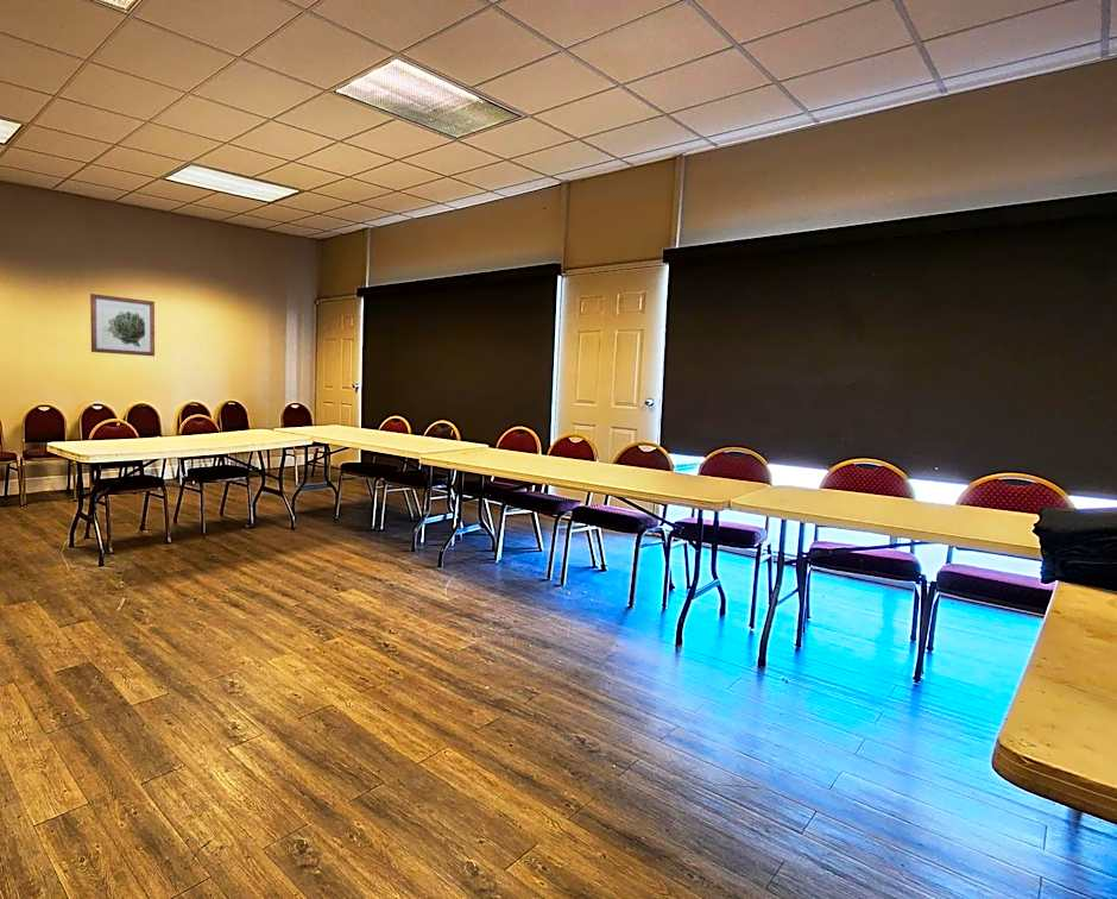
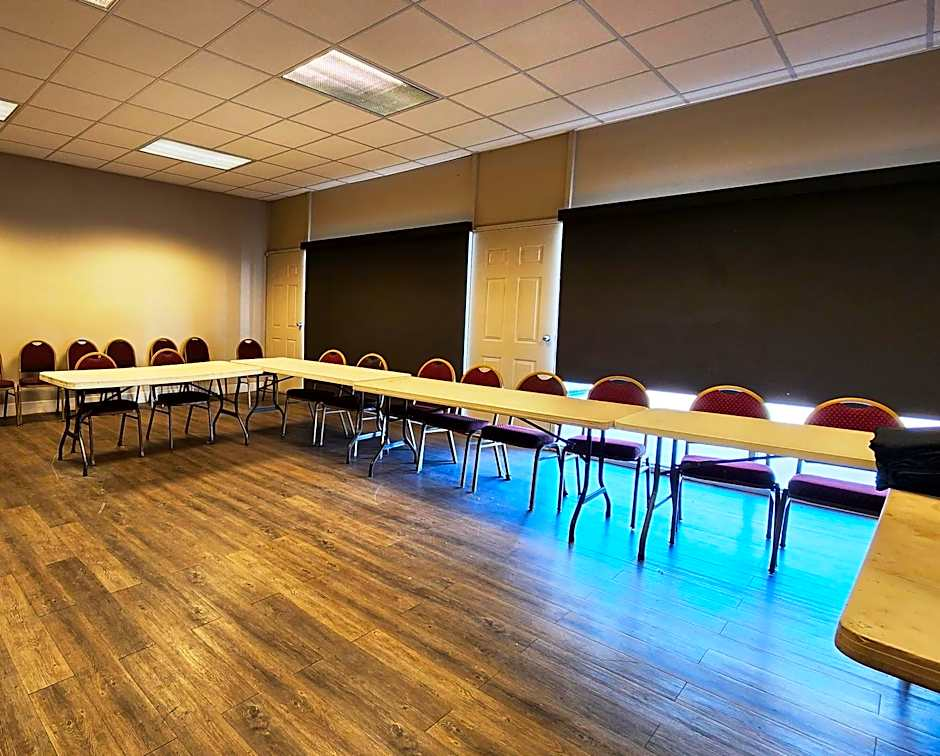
- wall art [89,293,156,357]
